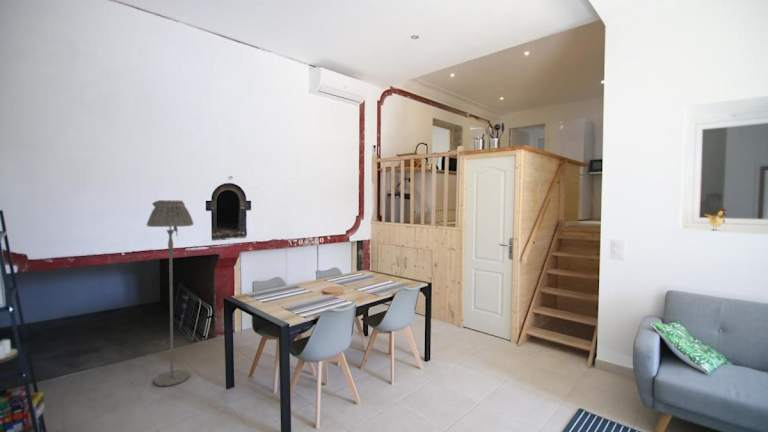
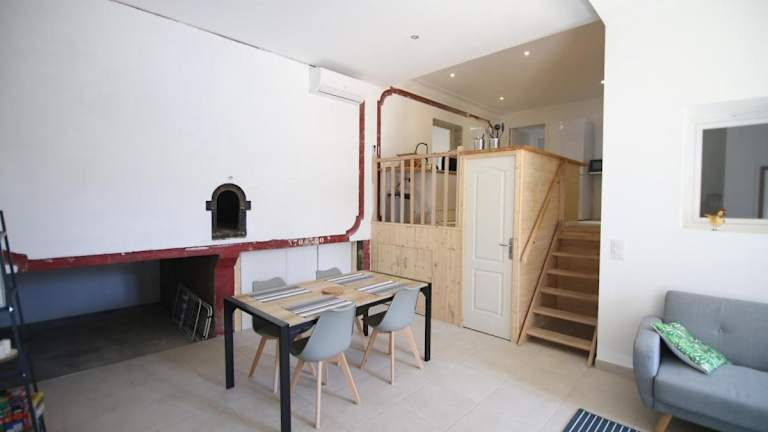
- floor lamp [146,199,194,387]
